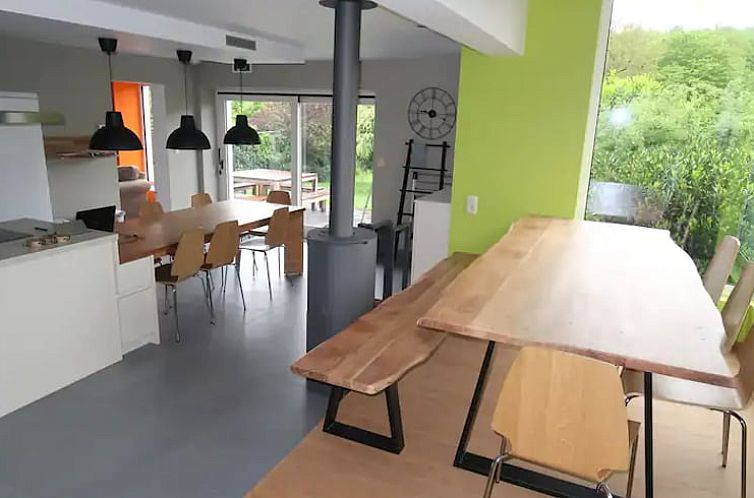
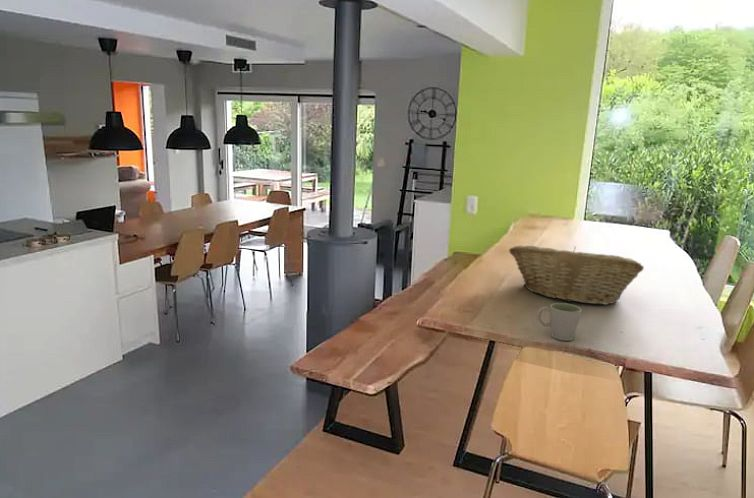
+ fruit basket [508,245,645,306]
+ mug [536,302,583,342]
